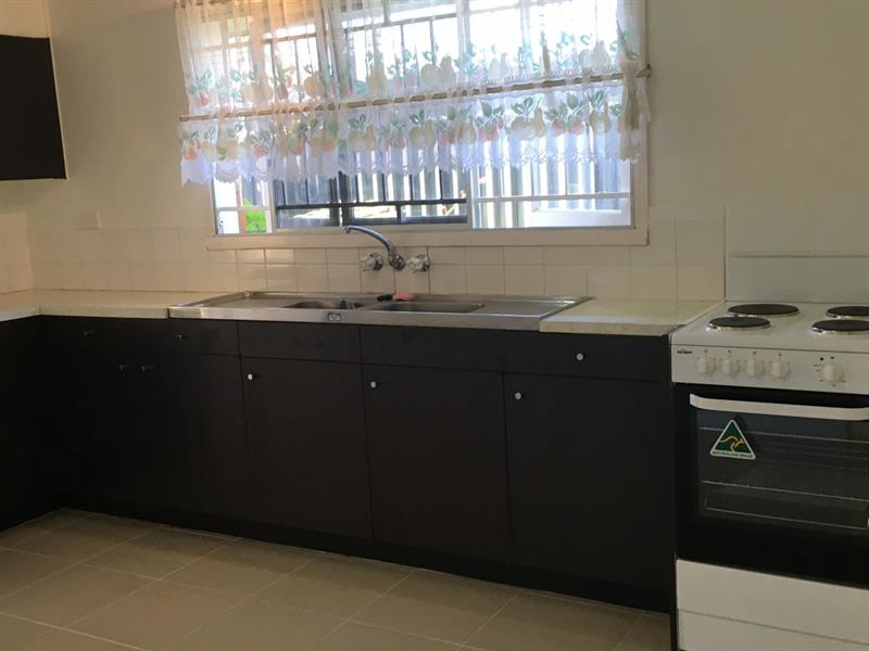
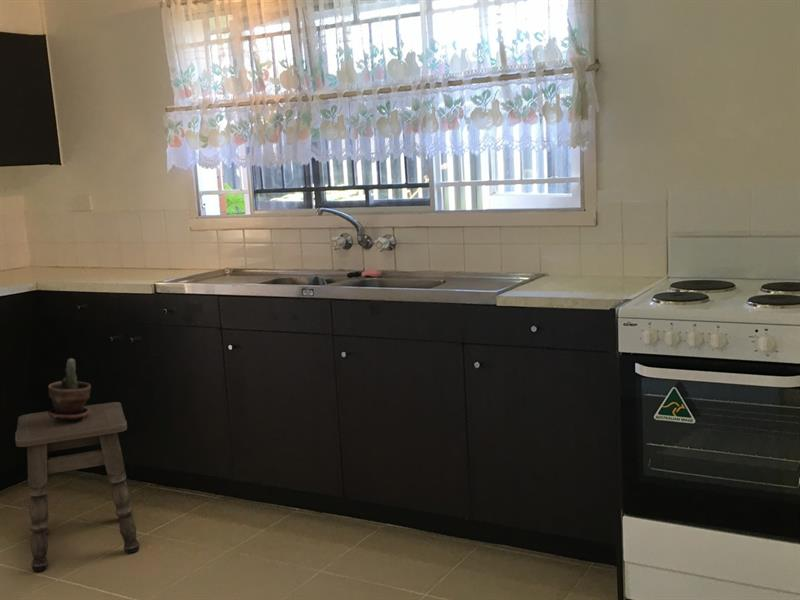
+ side table [14,401,140,572]
+ potted plant [47,358,92,421]
